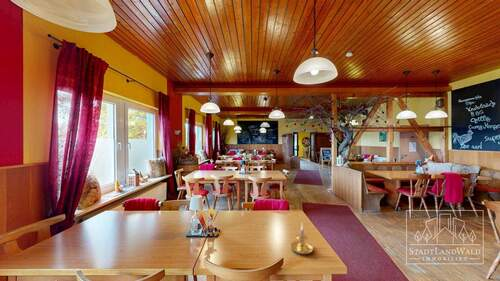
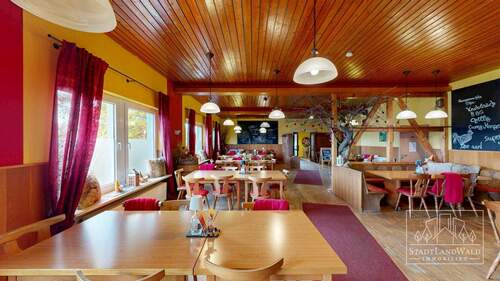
- candle holder [290,222,314,256]
